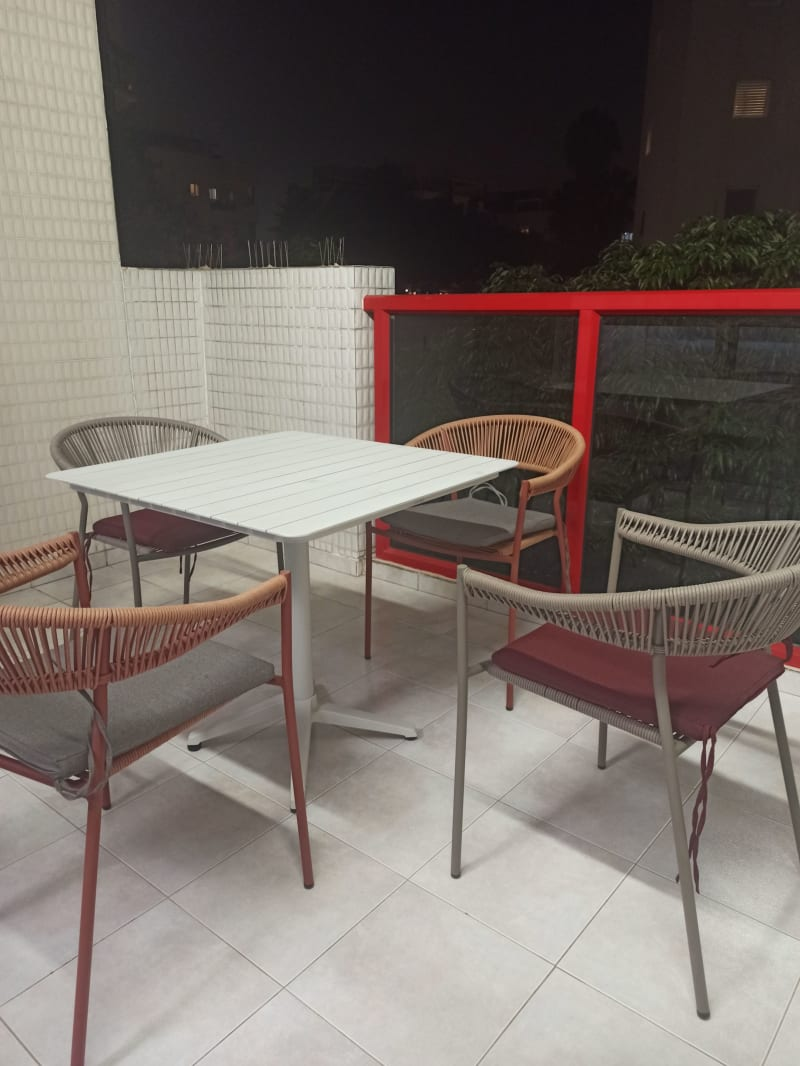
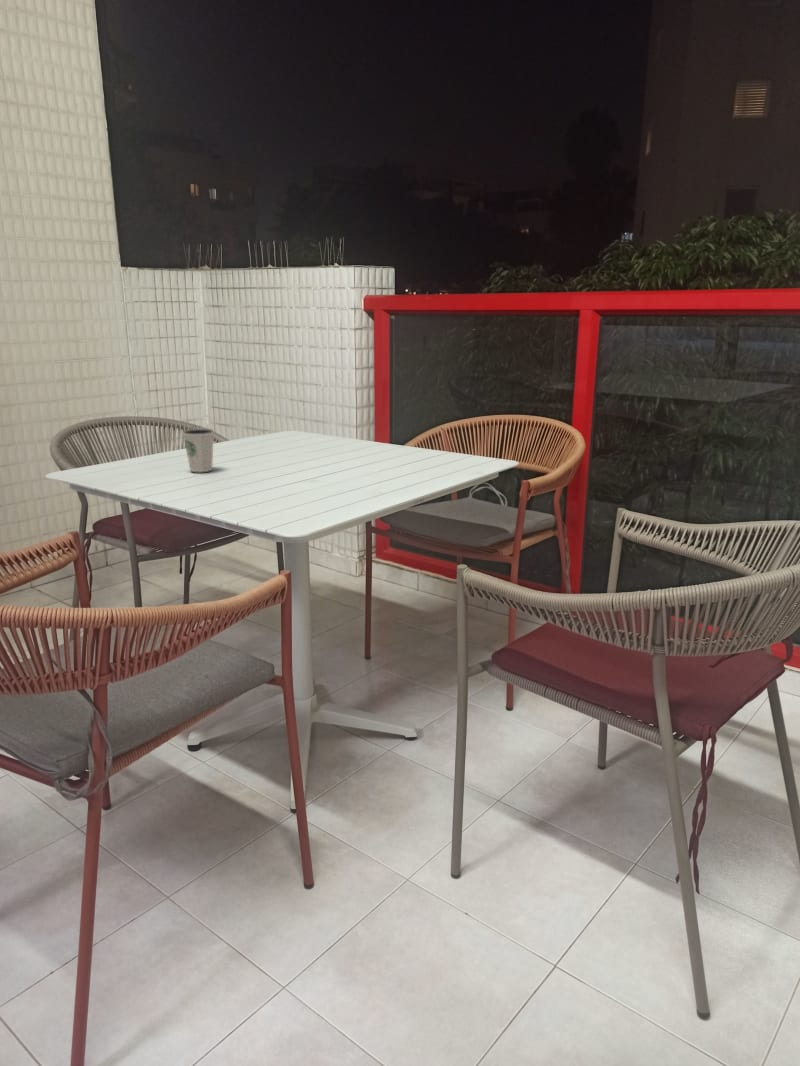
+ dixie cup [181,427,216,473]
